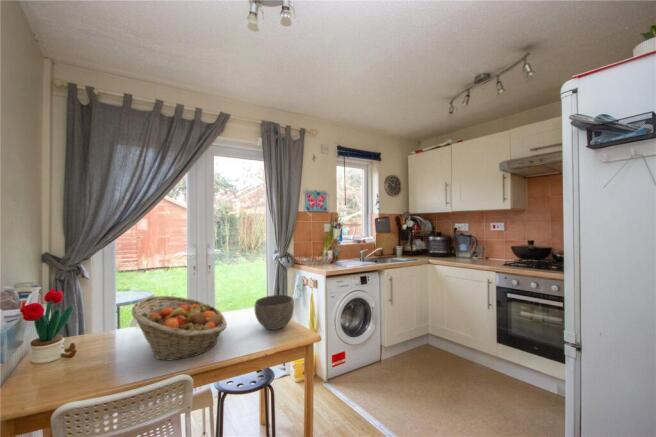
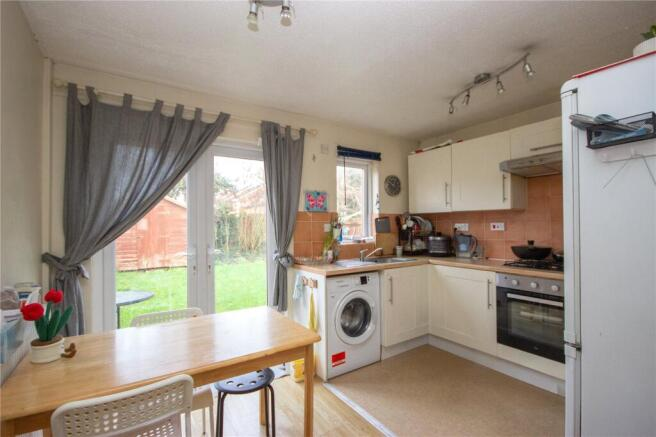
- bowl [254,294,295,330]
- fruit basket [130,295,228,361]
